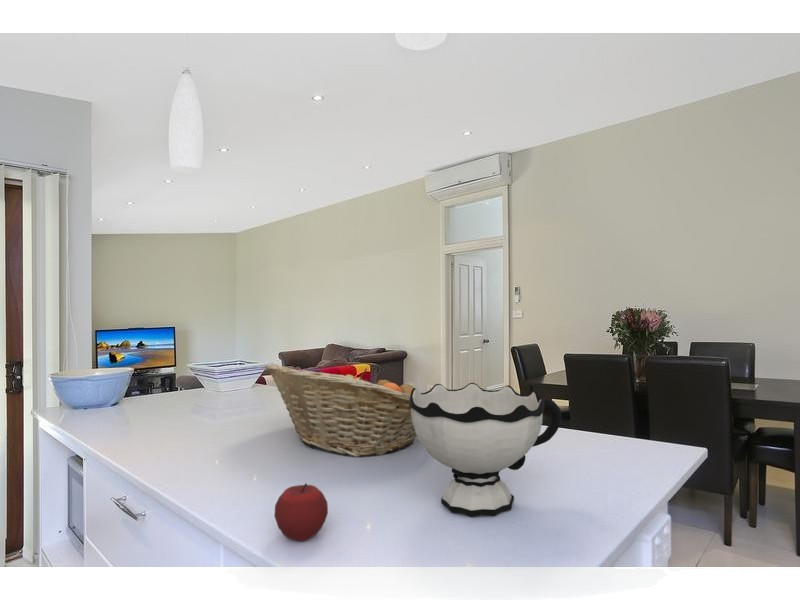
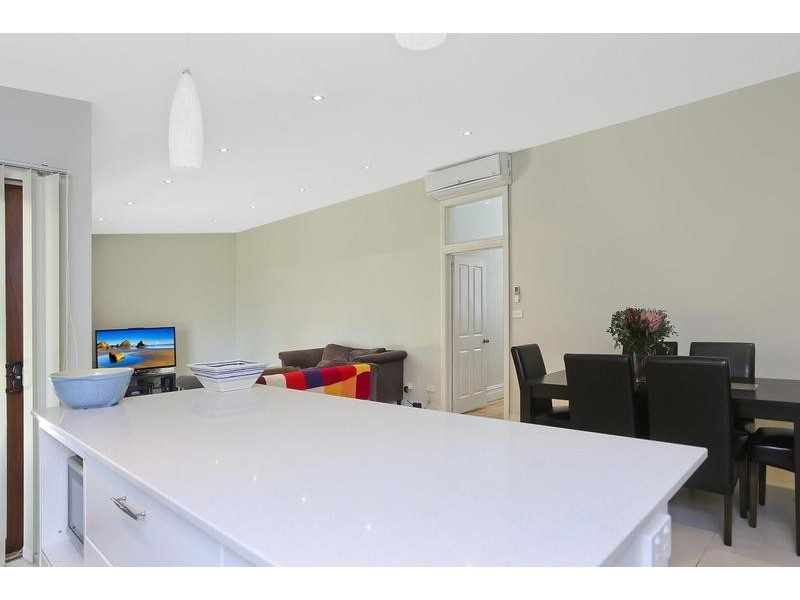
- apple [274,482,329,542]
- fruit basket [264,362,417,458]
- bowl [409,382,563,518]
